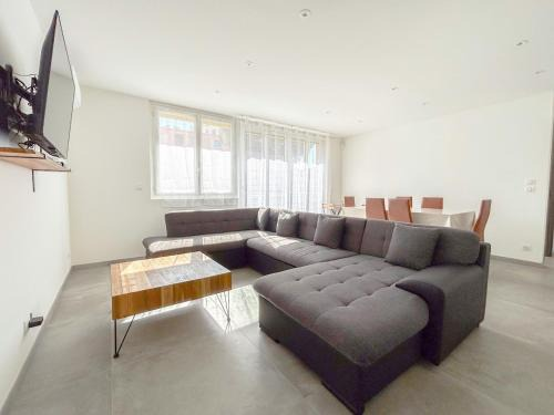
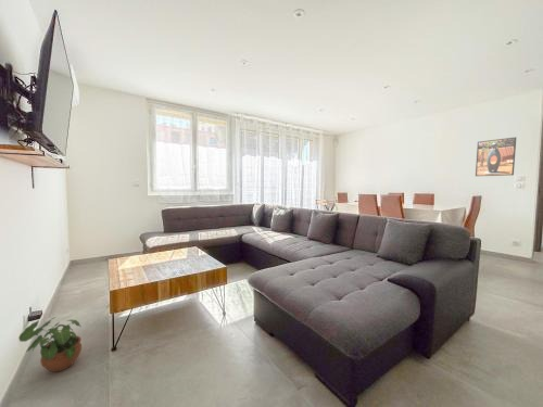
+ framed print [475,136,517,177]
+ potted plant [17,316,83,373]
